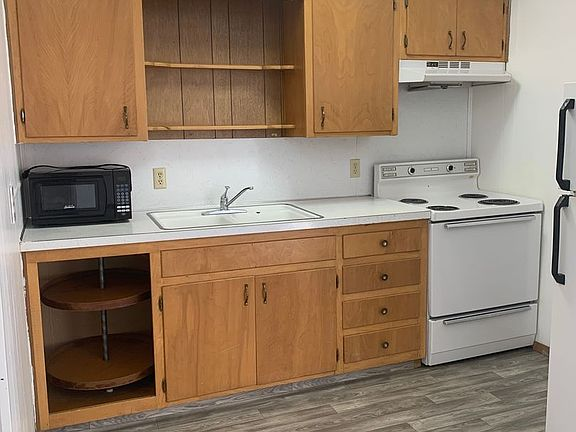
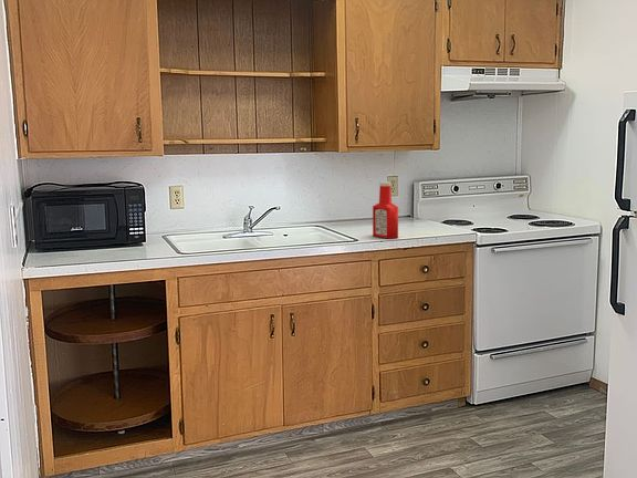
+ soap bottle [372,181,399,239]
